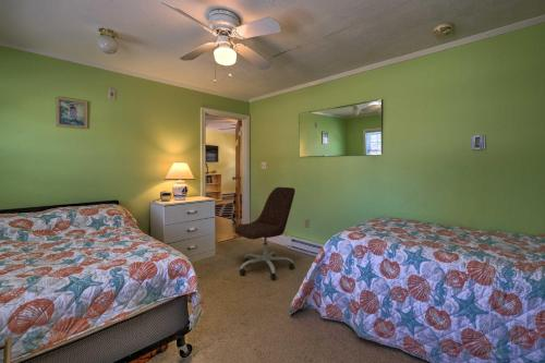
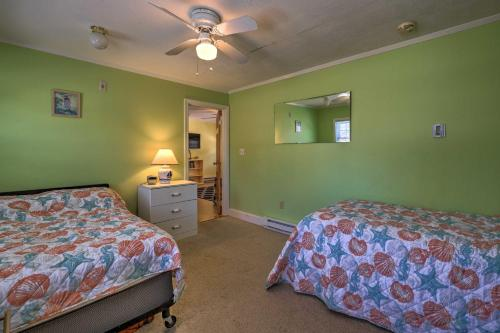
- office chair [234,186,296,280]
